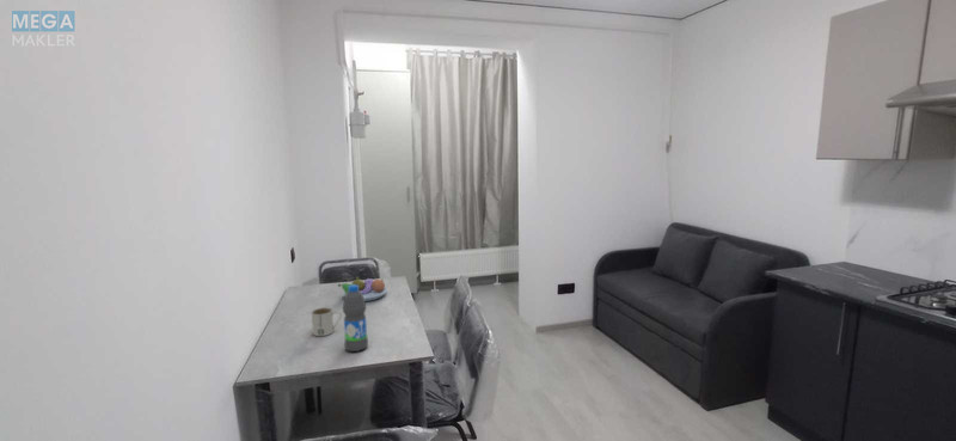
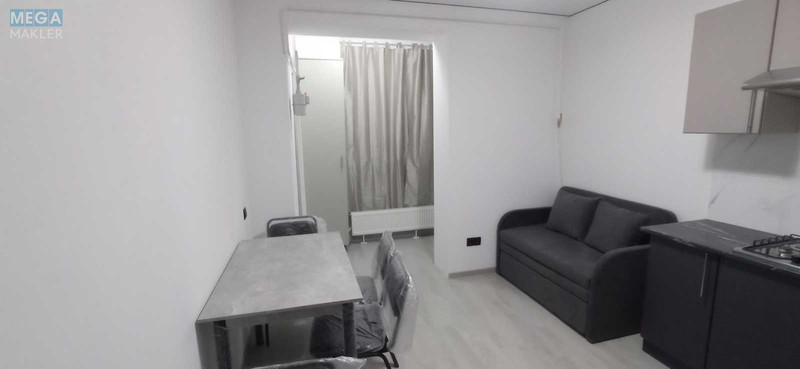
- mug [311,307,343,337]
- fruit bowl [337,276,388,302]
- water bottle [342,286,369,353]
